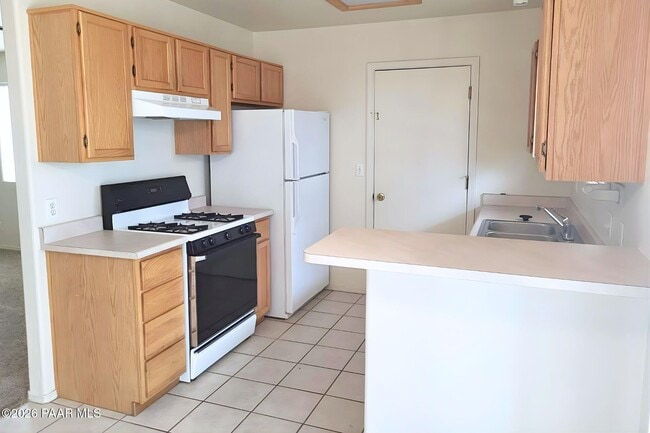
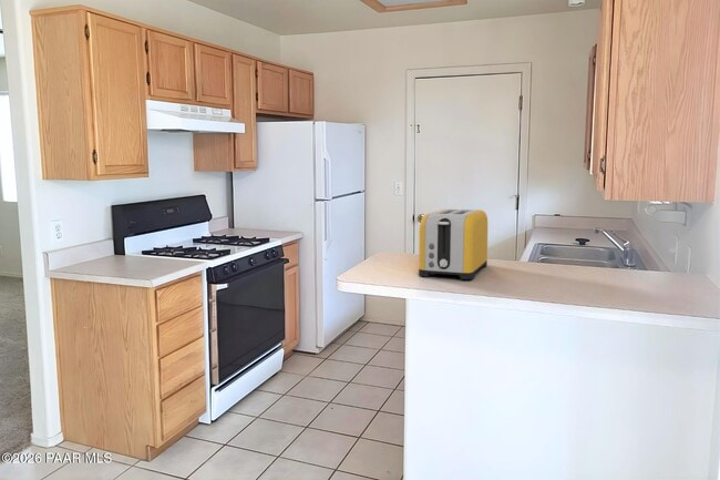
+ toaster [418,208,488,280]
